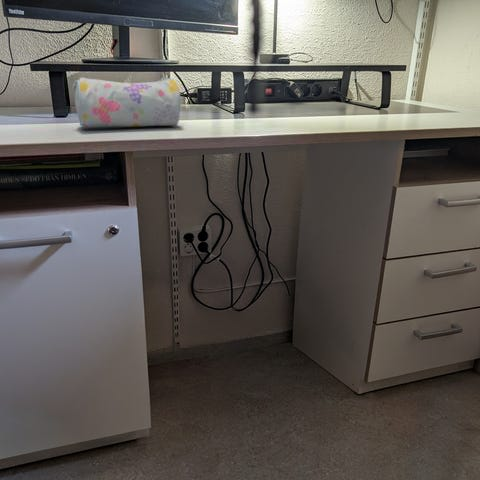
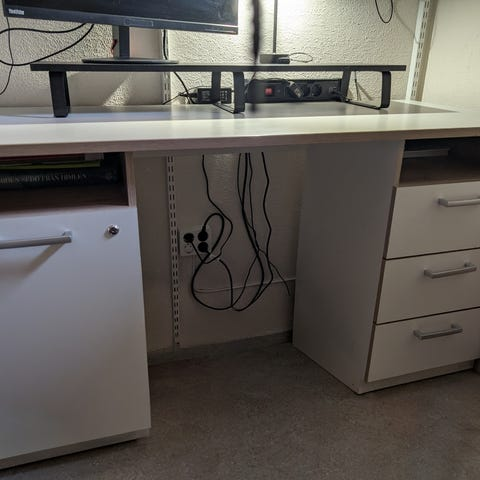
- pencil case [71,76,182,129]
